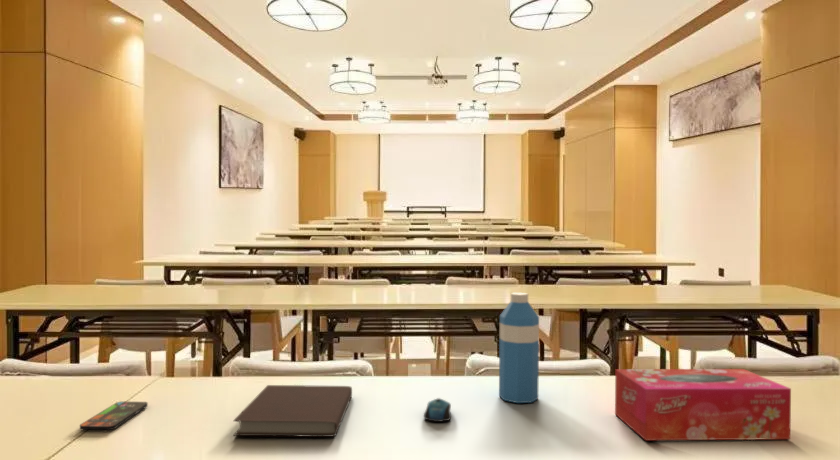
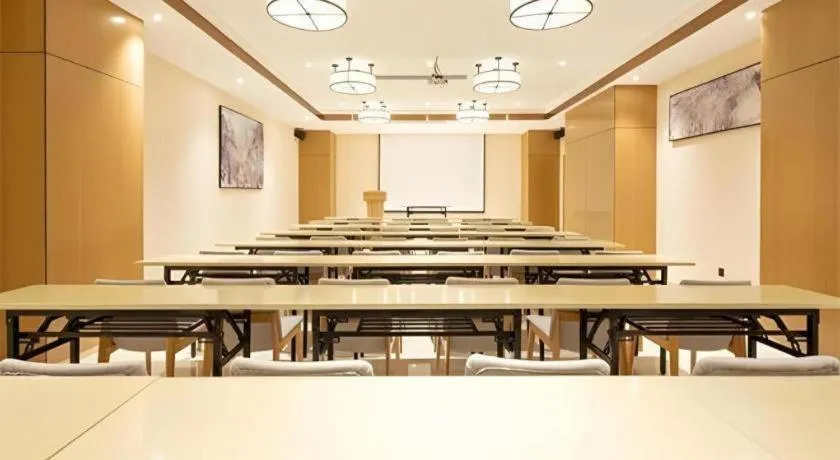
- smartphone [79,401,149,431]
- tissue box [614,368,792,441]
- water bottle [498,292,540,404]
- notebook [232,384,353,438]
- computer mouse [423,397,452,423]
